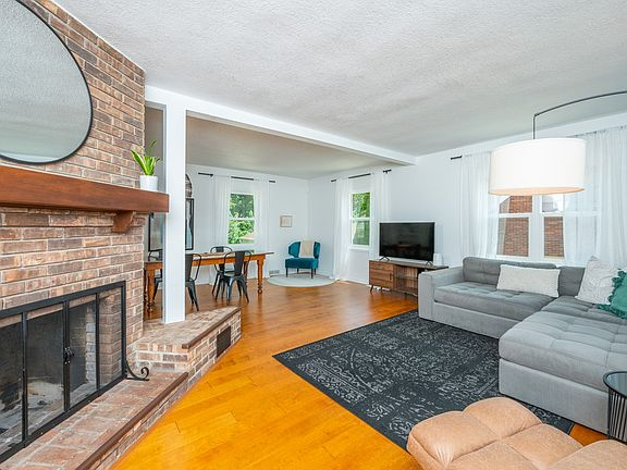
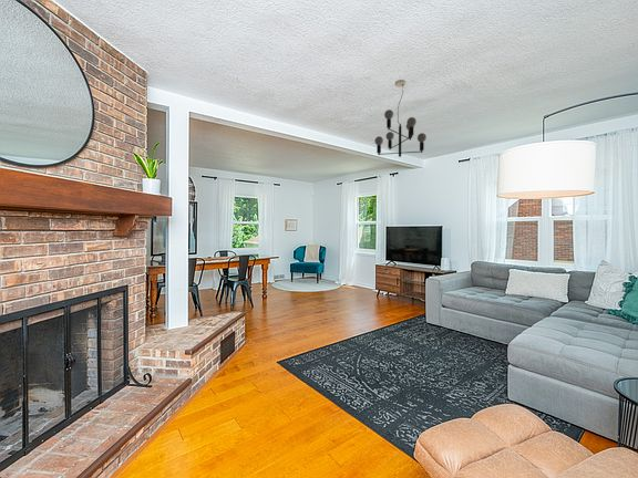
+ chandelier [373,79,428,158]
